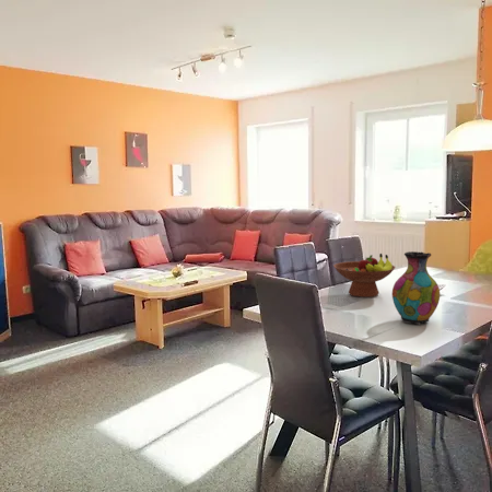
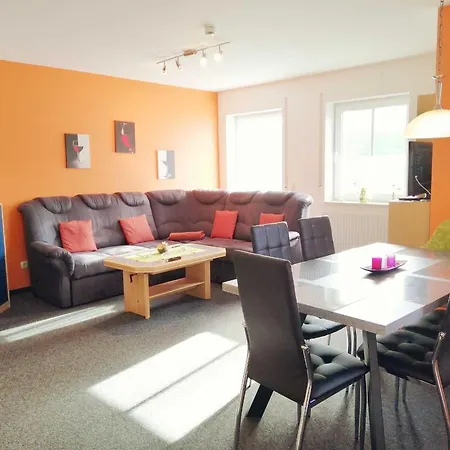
- vase [391,250,441,325]
- fruit bowl [332,253,397,298]
